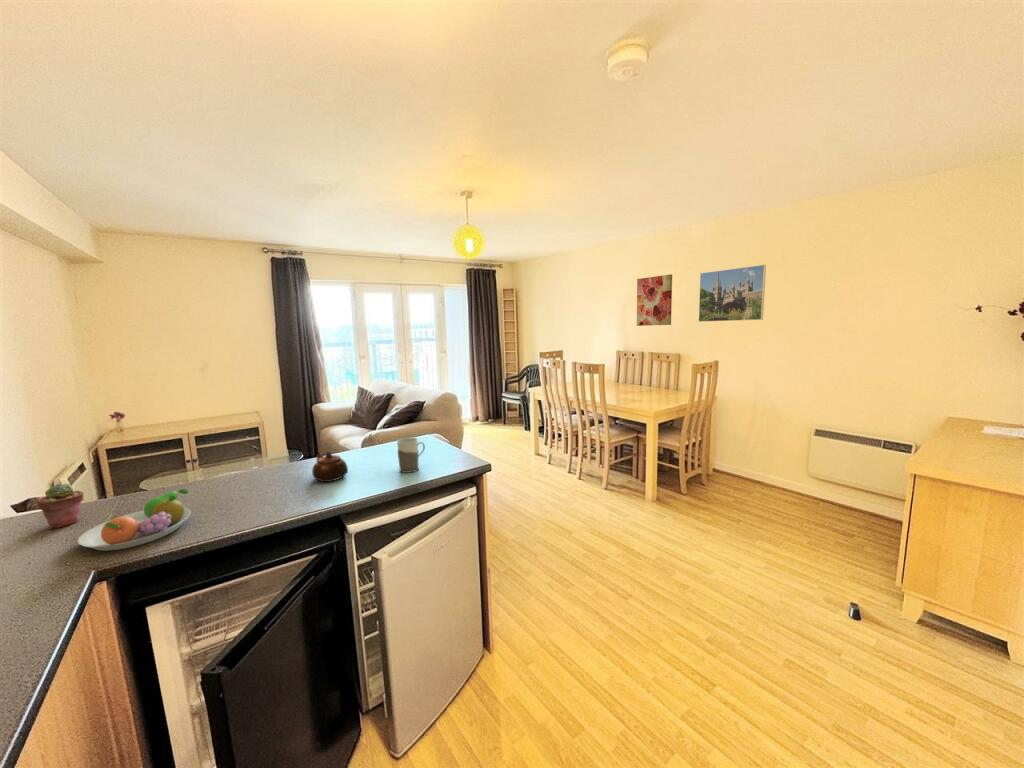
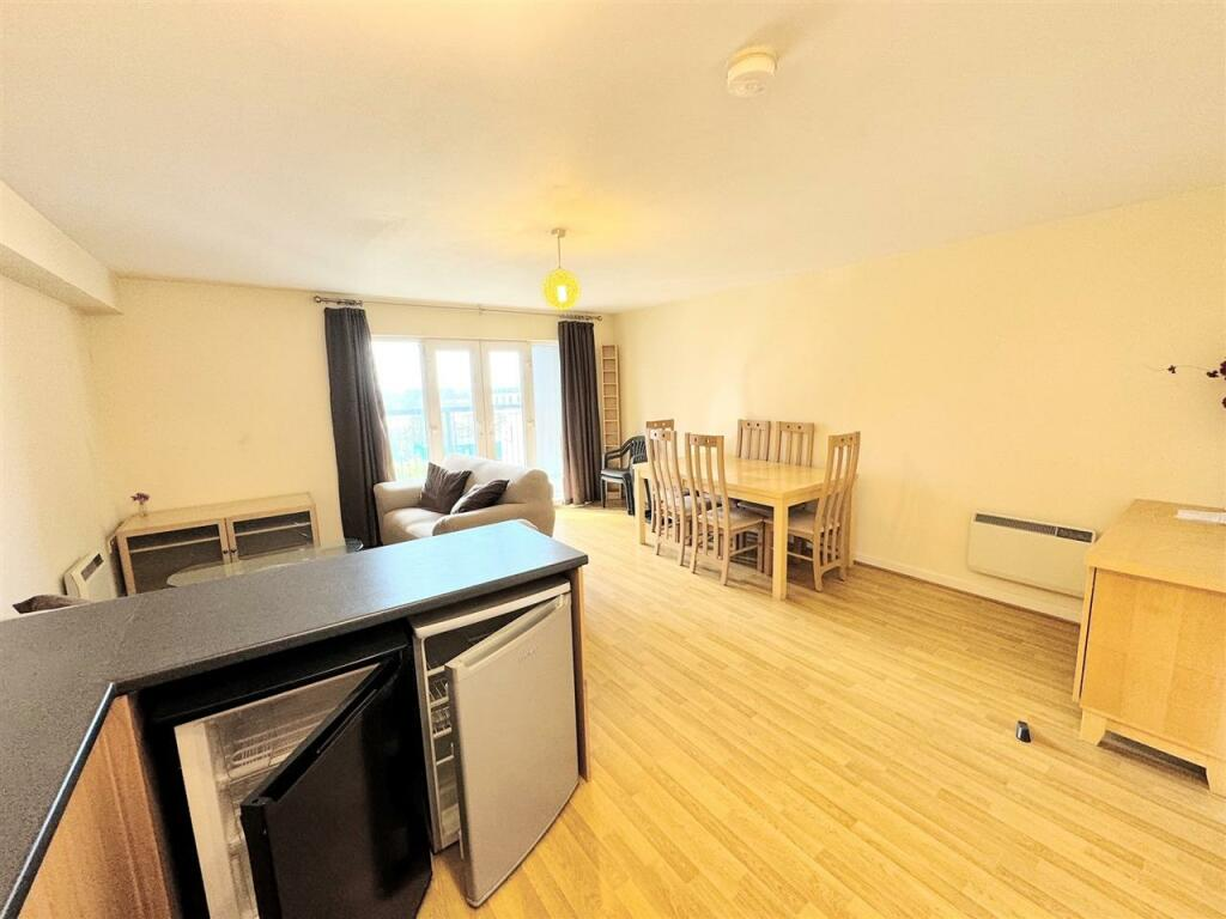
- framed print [698,264,767,323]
- wall art [636,273,673,327]
- teapot [311,450,349,483]
- fruit bowl [77,488,192,552]
- potted succulent [36,482,85,529]
- mug [396,437,426,474]
